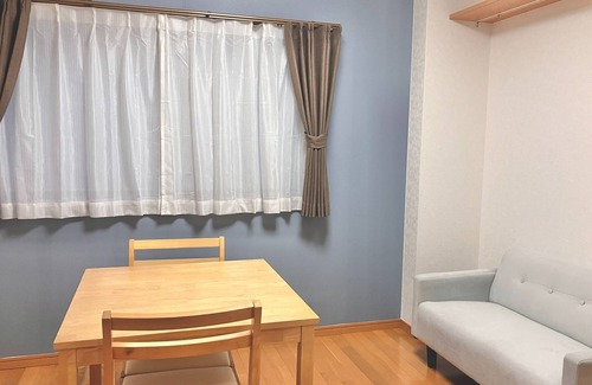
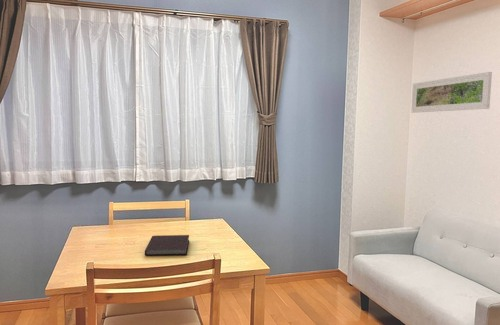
+ notebook [144,234,190,257]
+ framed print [410,71,493,114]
